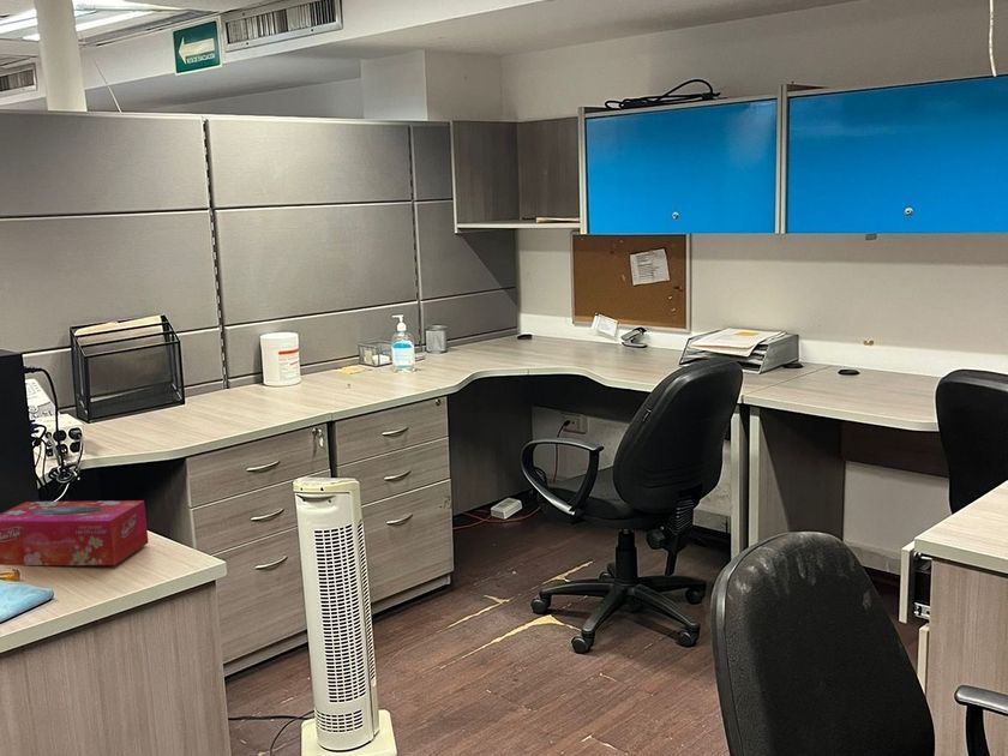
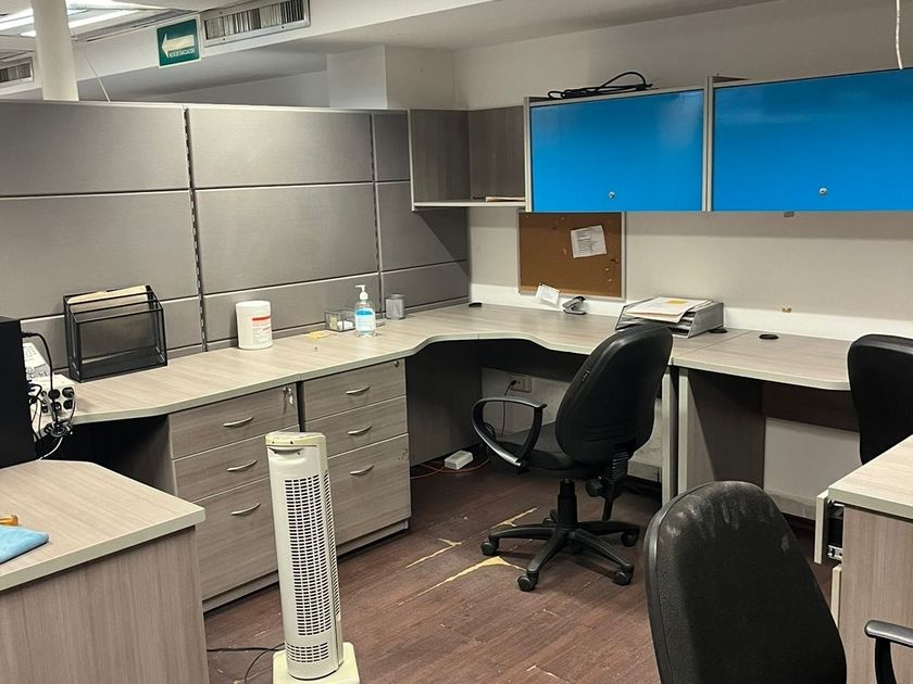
- tissue box [0,499,150,566]
